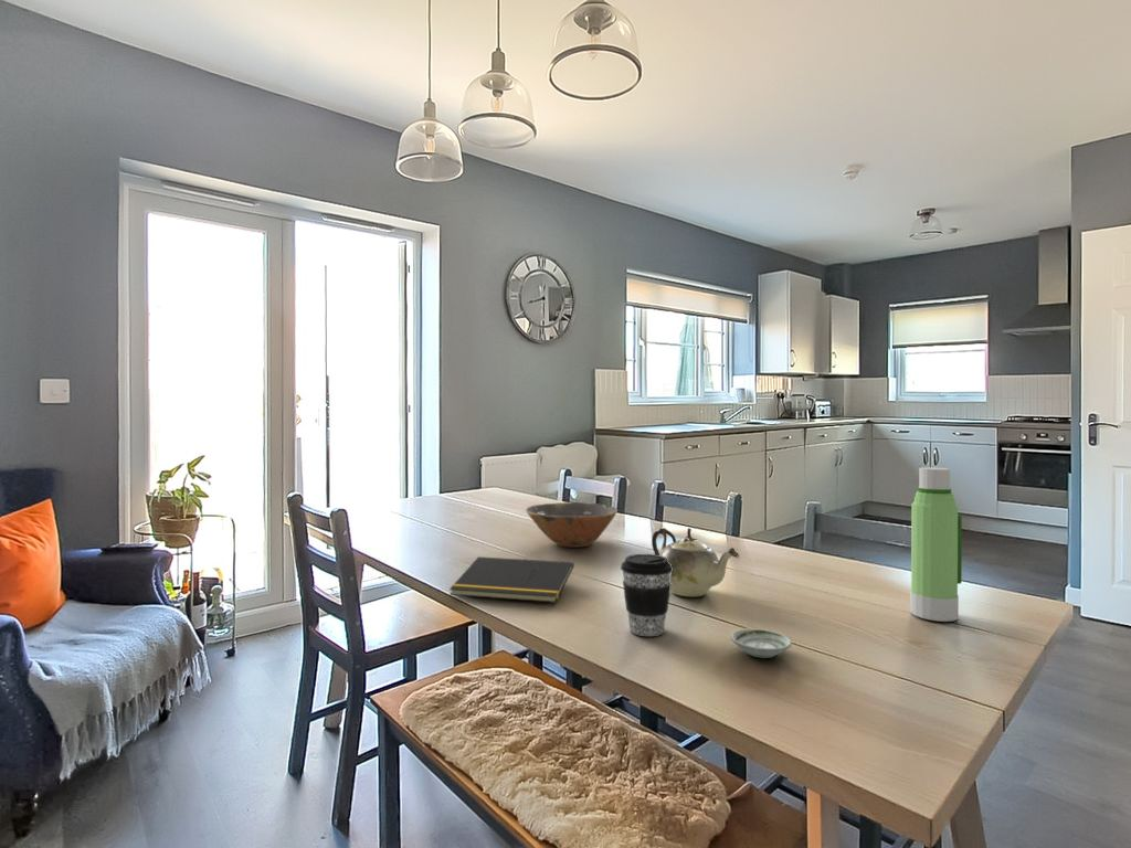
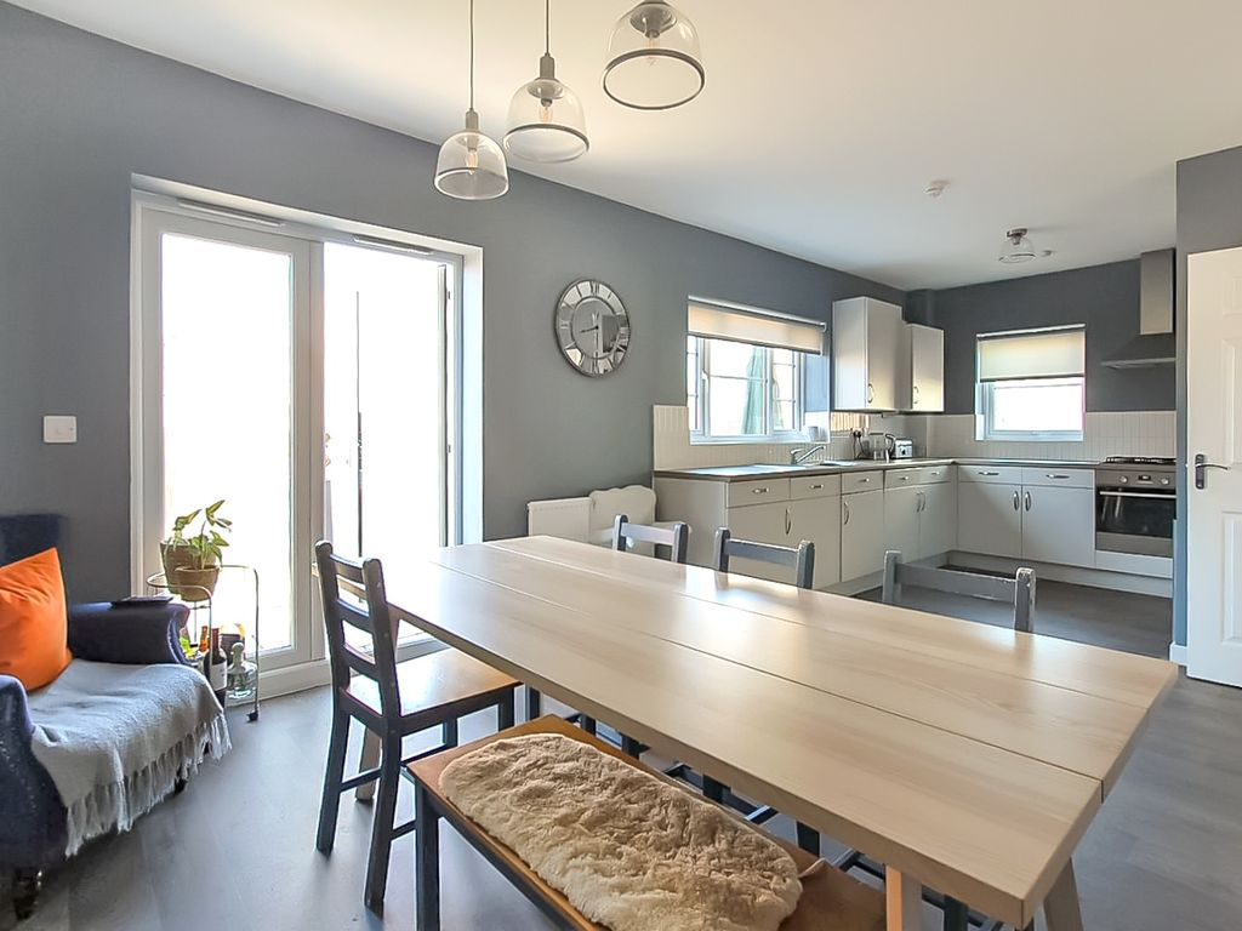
- teapot [651,527,740,598]
- notepad [448,555,575,604]
- saucer [729,627,793,659]
- coffee cup [620,553,673,637]
- bowl [525,501,619,549]
- water bottle [909,466,963,623]
